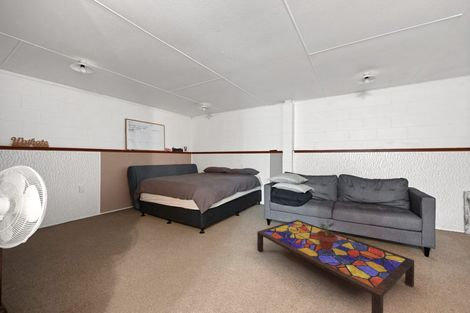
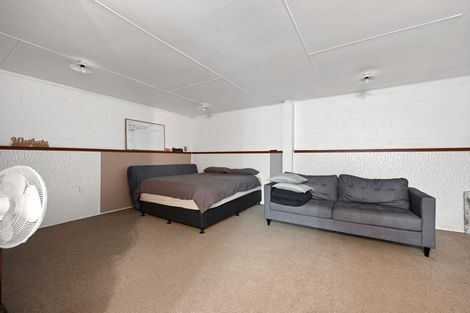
- potted plant [316,218,337,251]
- coffee table [256,219,415,313]
